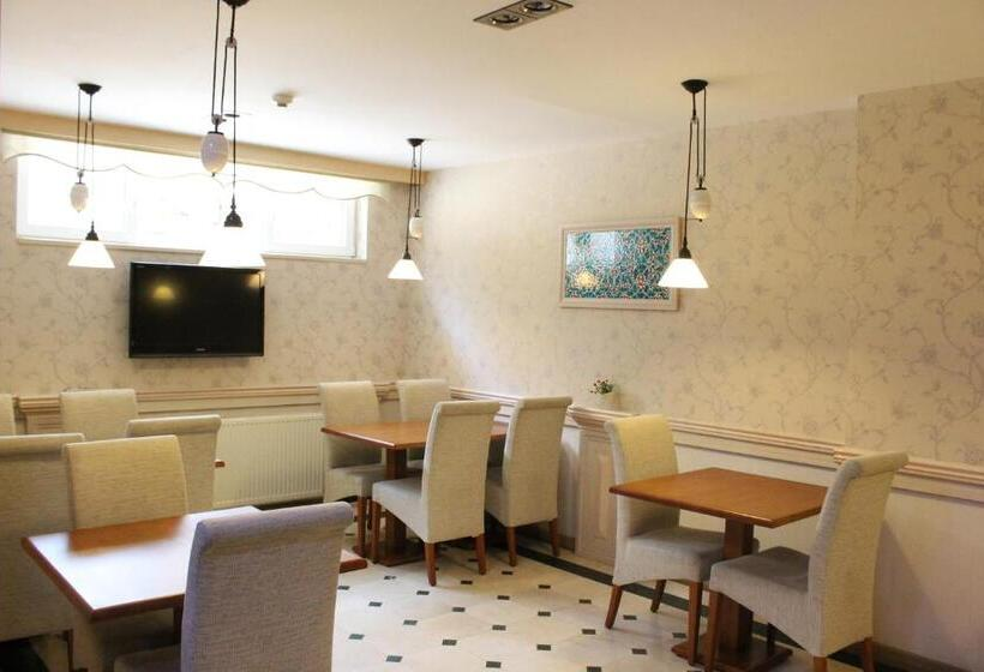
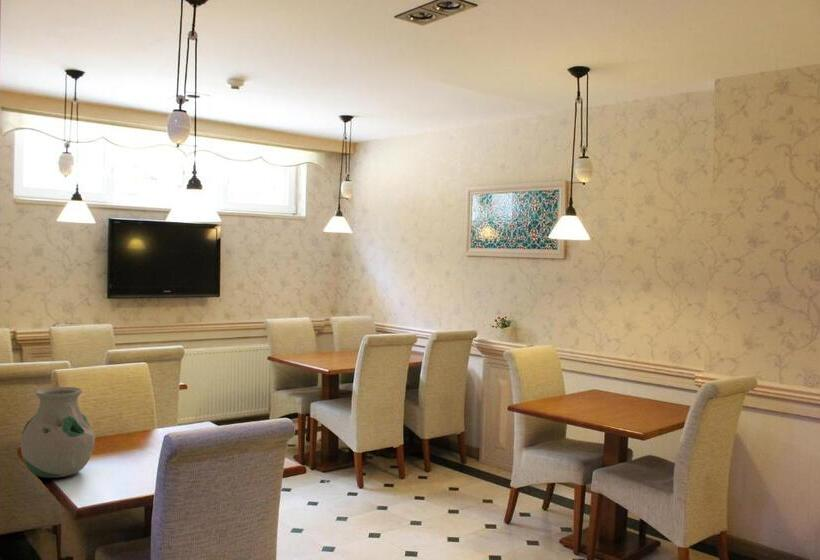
+ vase [20,386,96,479]
